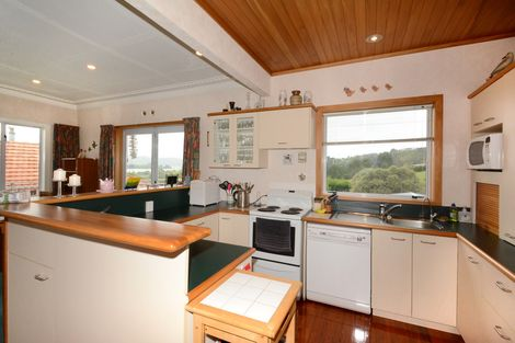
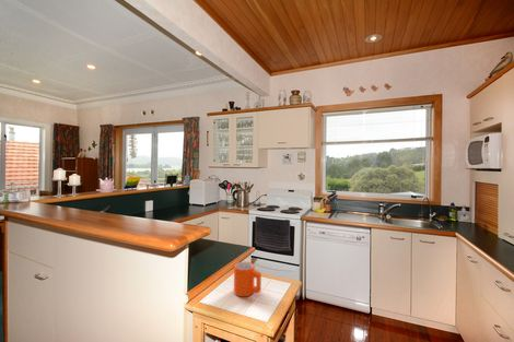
+ mug [233,261,262,297]
